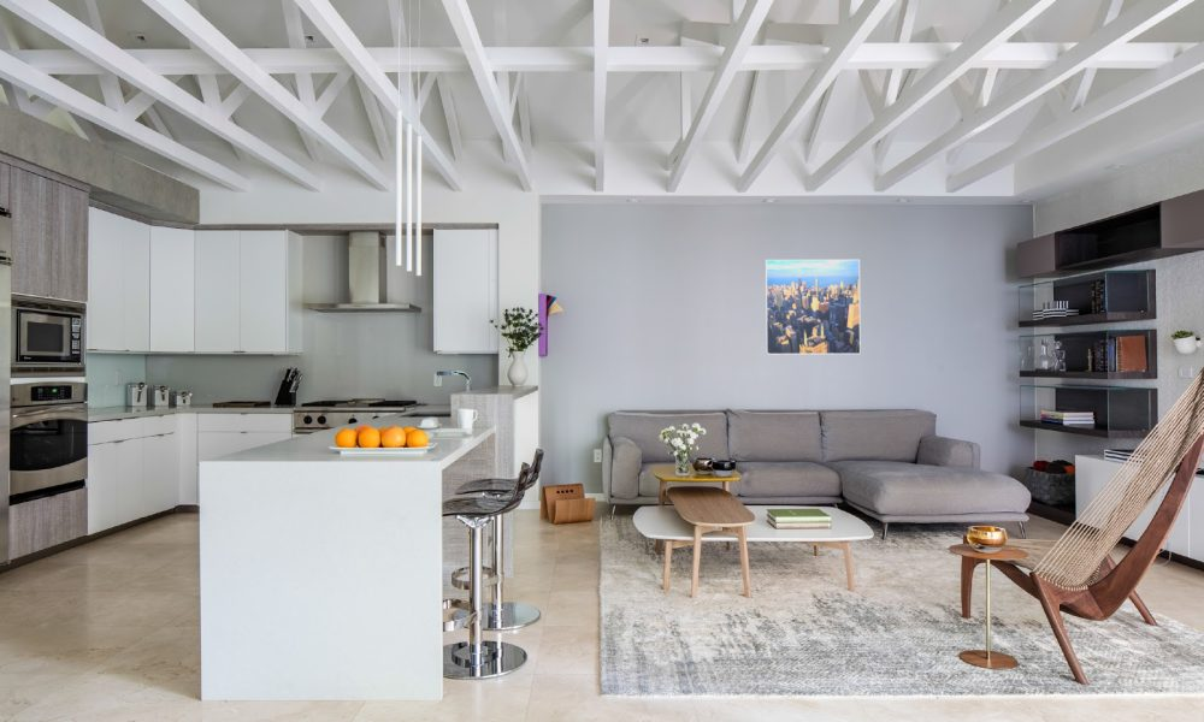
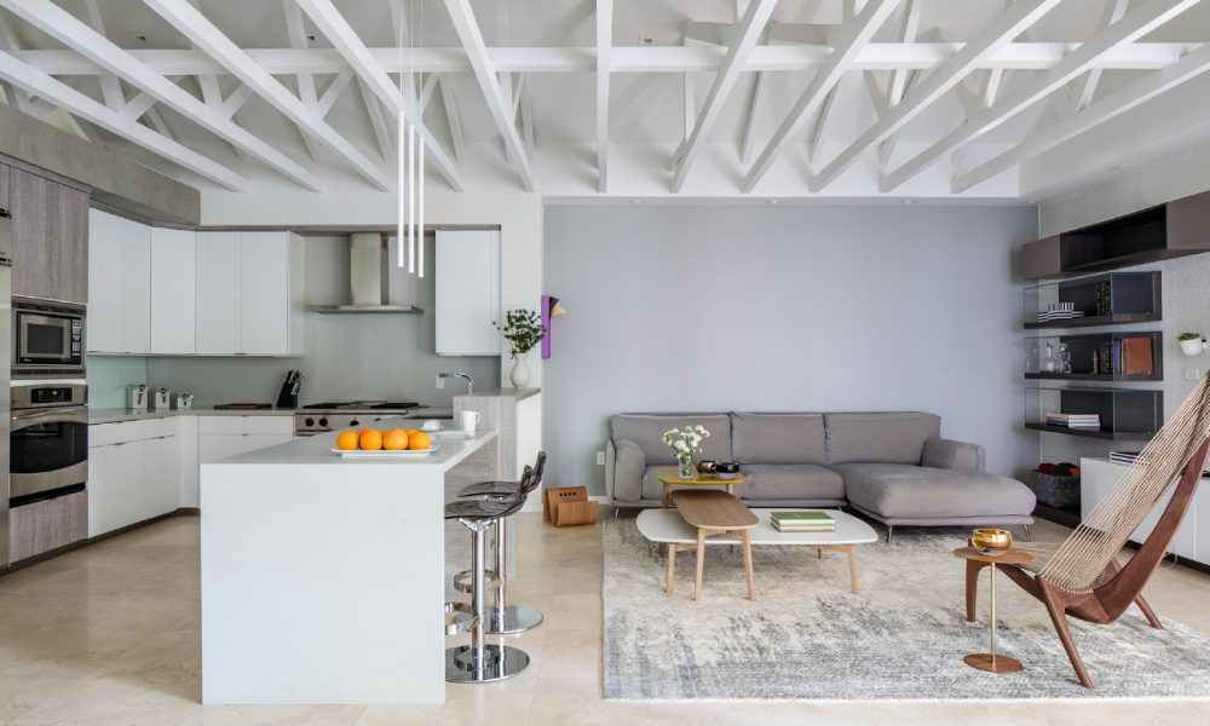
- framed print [765,259,862,355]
